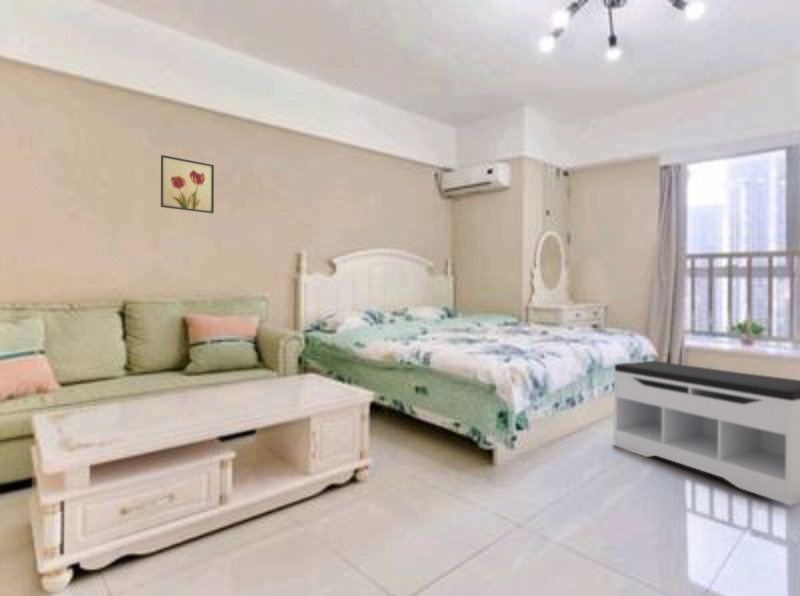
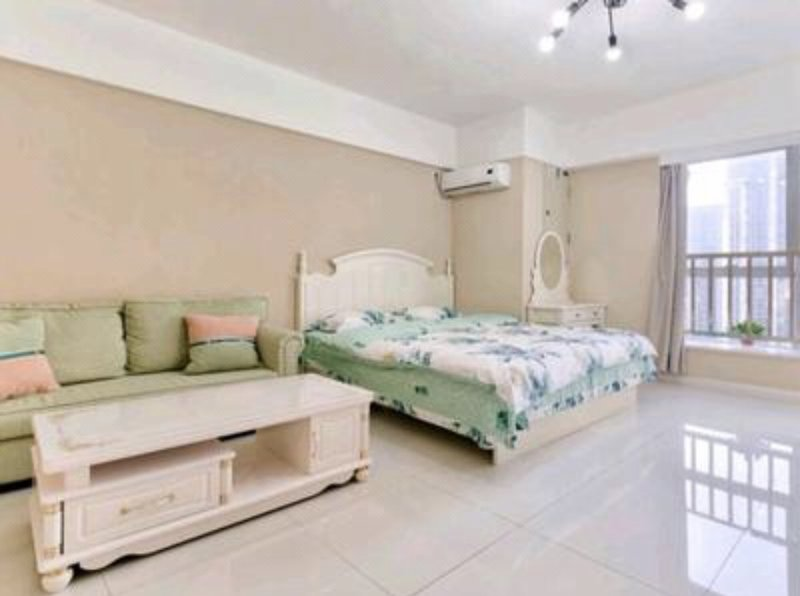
- wall art [160,154,215,214]
- bench [612,360,800,507]
